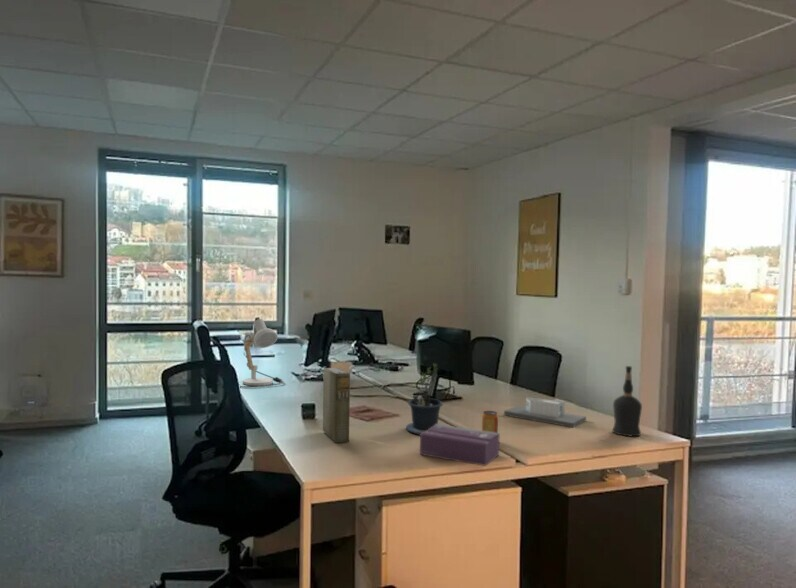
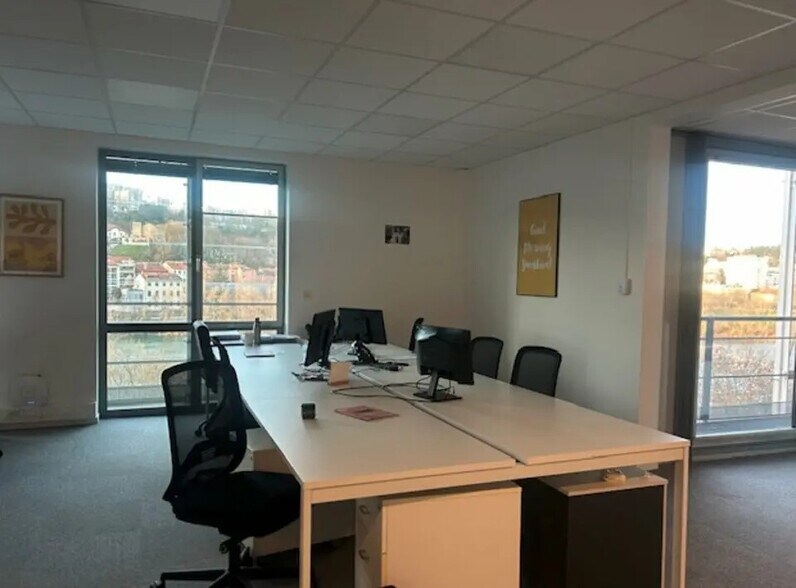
- architectural model [503,396,587,428]
- liquor bottle [611,365,643,437]
- book [322,366,351,444]
- beverage can [481,410,499,433]
- potted plant [404,362,444,437]
- desk lamp [239,318,286,389]
- tissue box [419,423,501,467]
